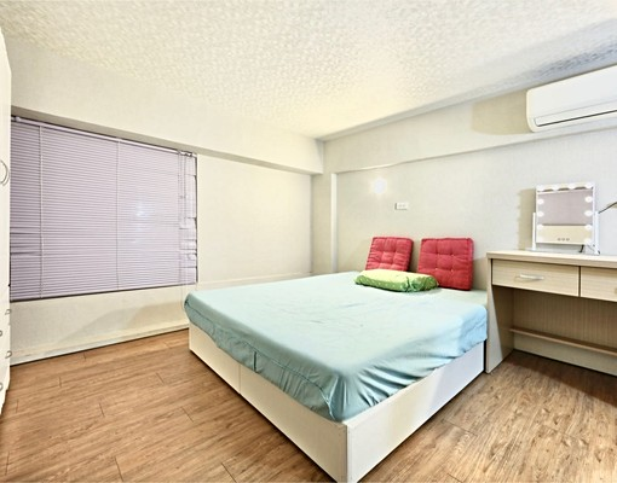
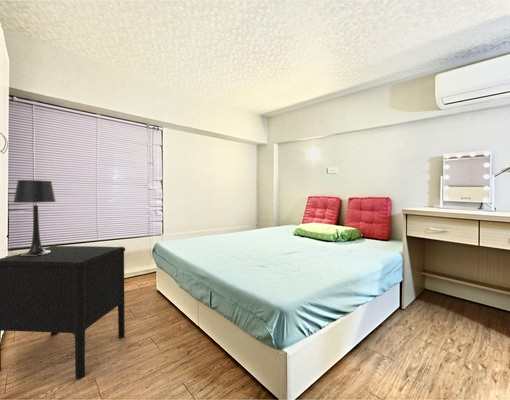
+ table lamp [13,179,57,256]
+ nightstand [0,245,126,380]
